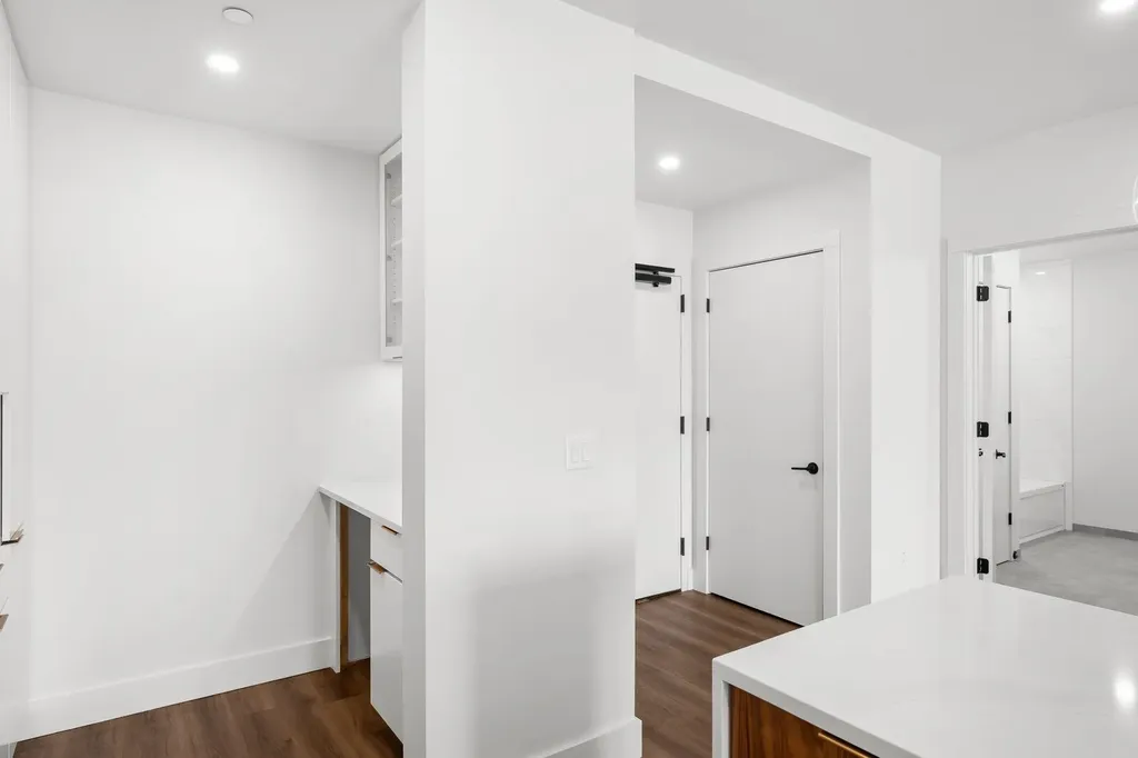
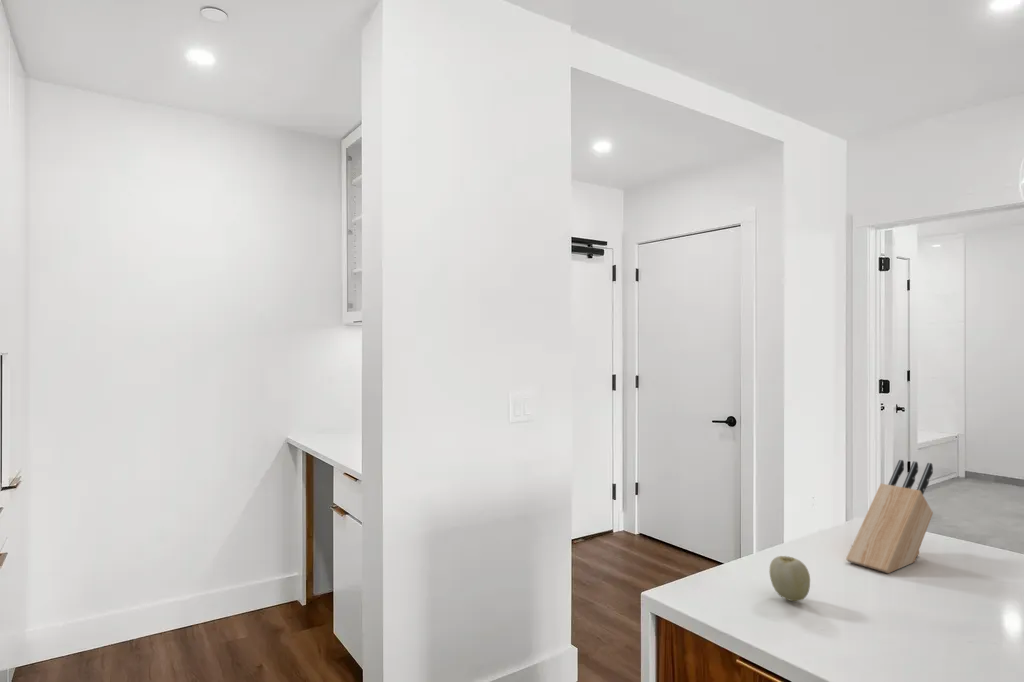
+ fruit [768,555,811,602]
+ knife block [845,459,934,574]
